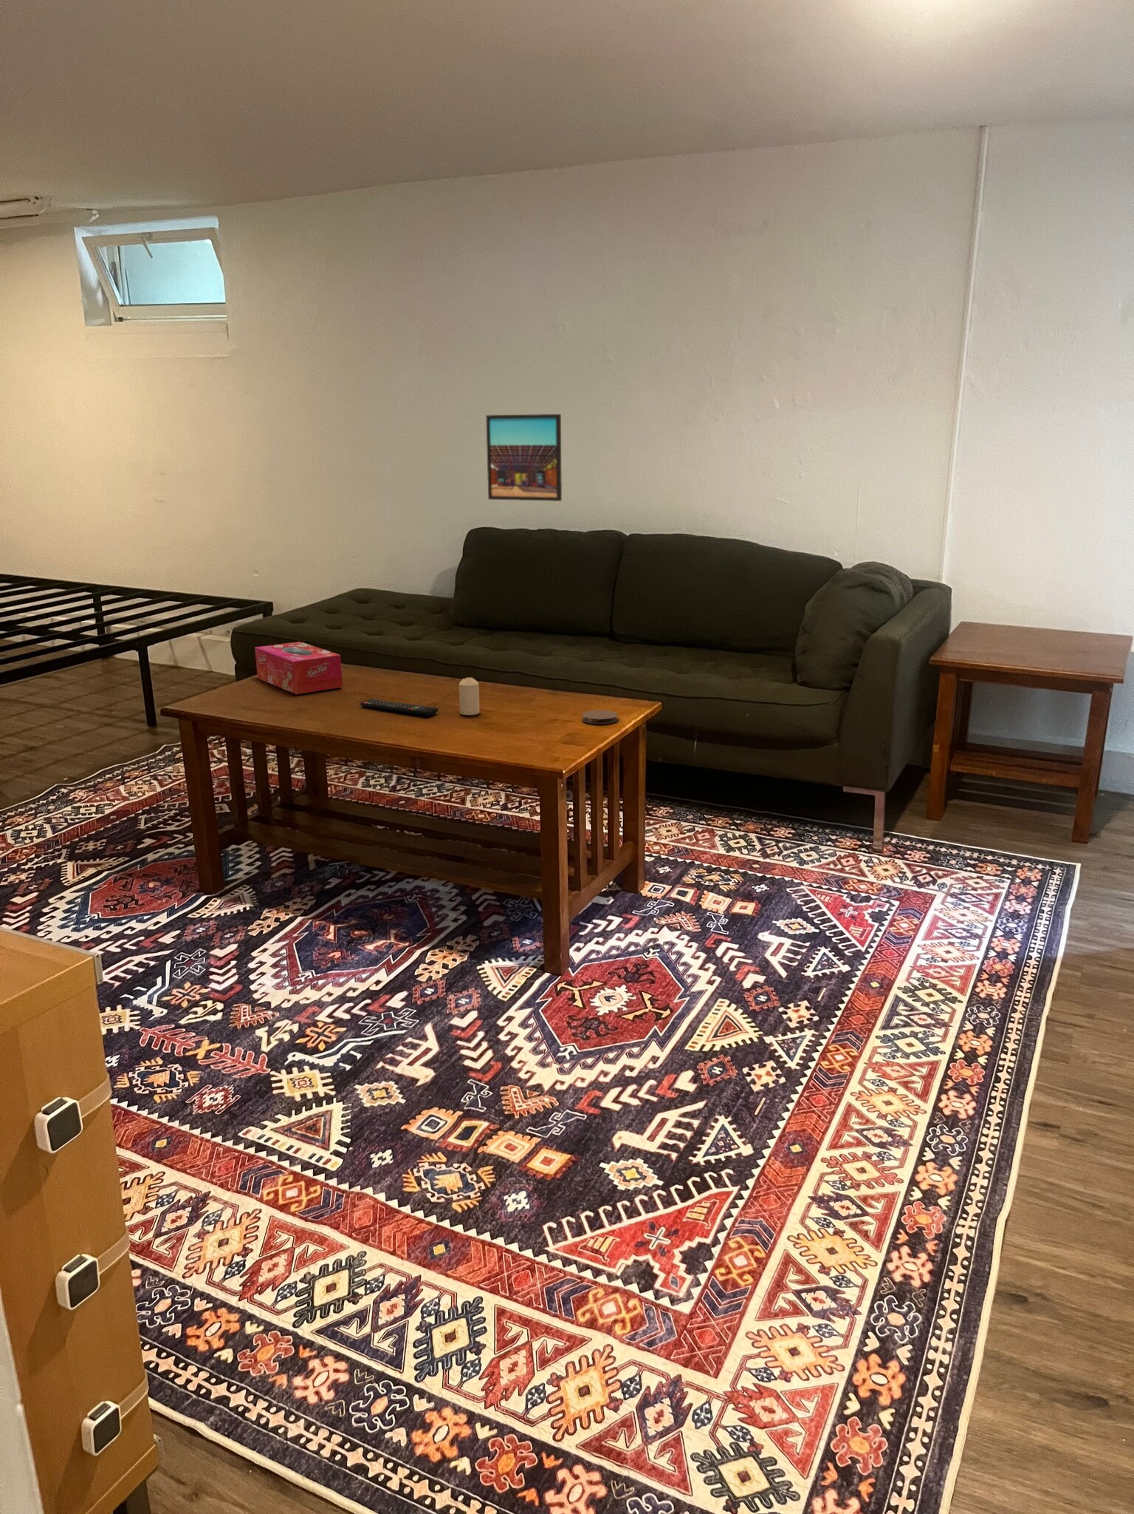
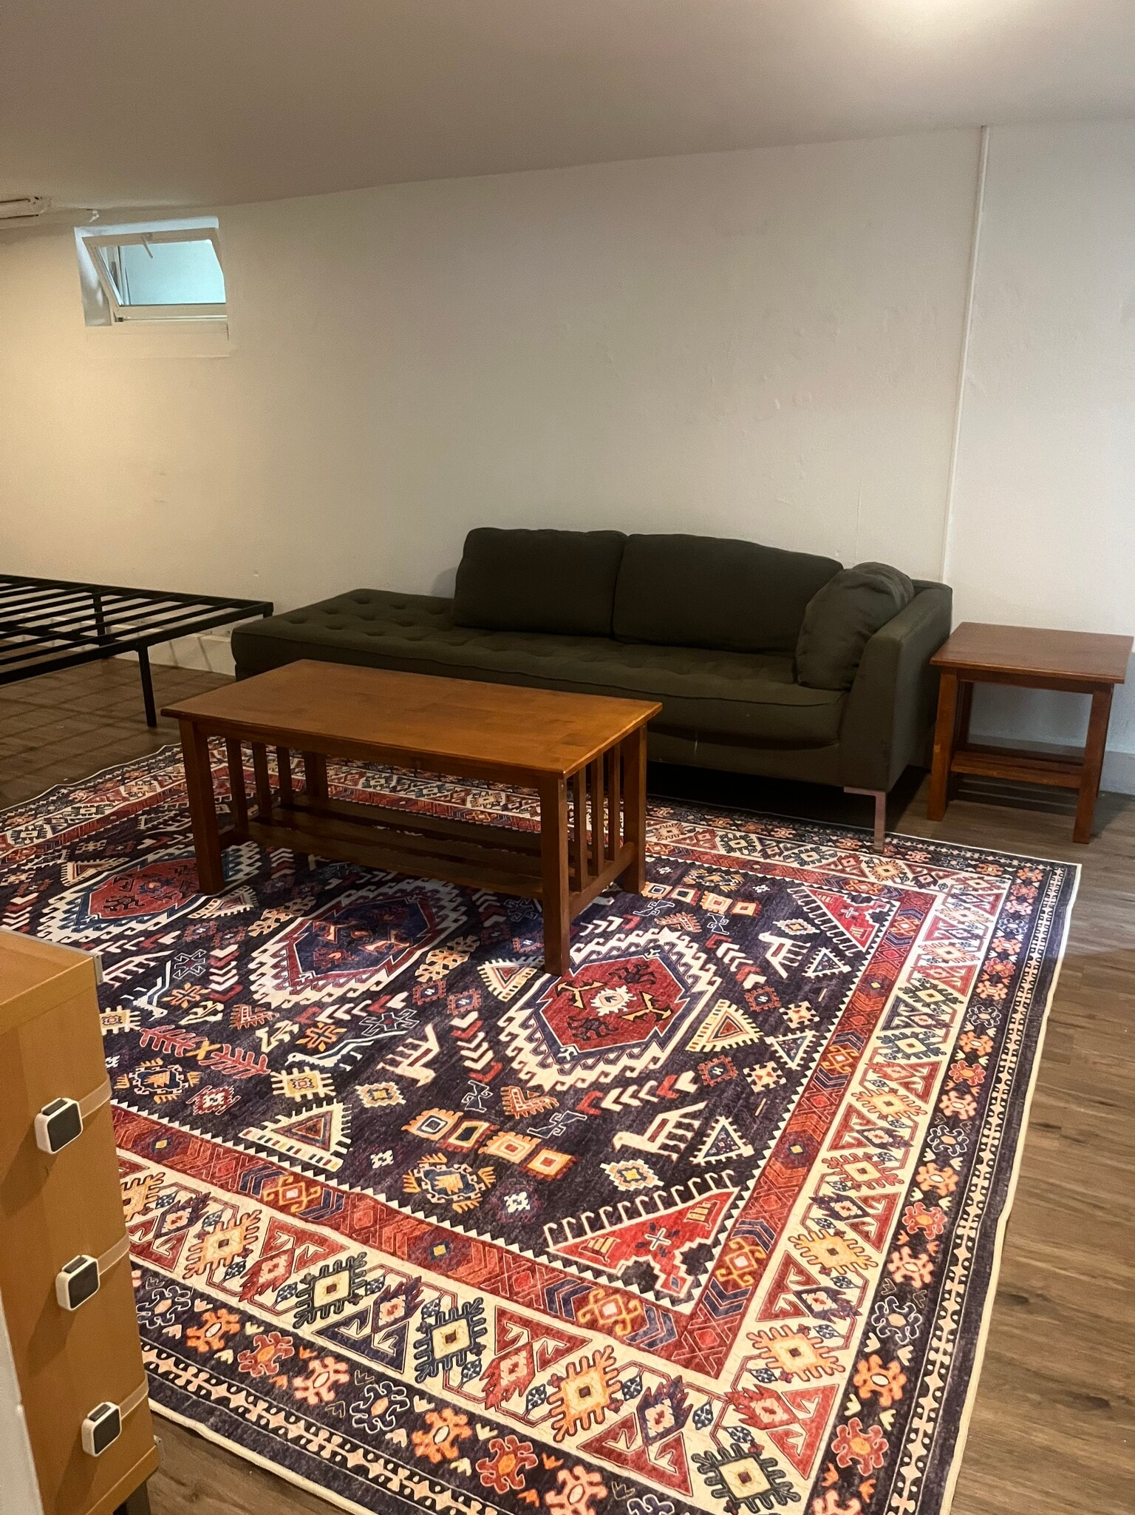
- candle [459,676,480,715]
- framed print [485,414,562,502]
- tissue box [254,641,343,695]
- coaster [581,709,618,725]
- remote control [360,699,438,716]
